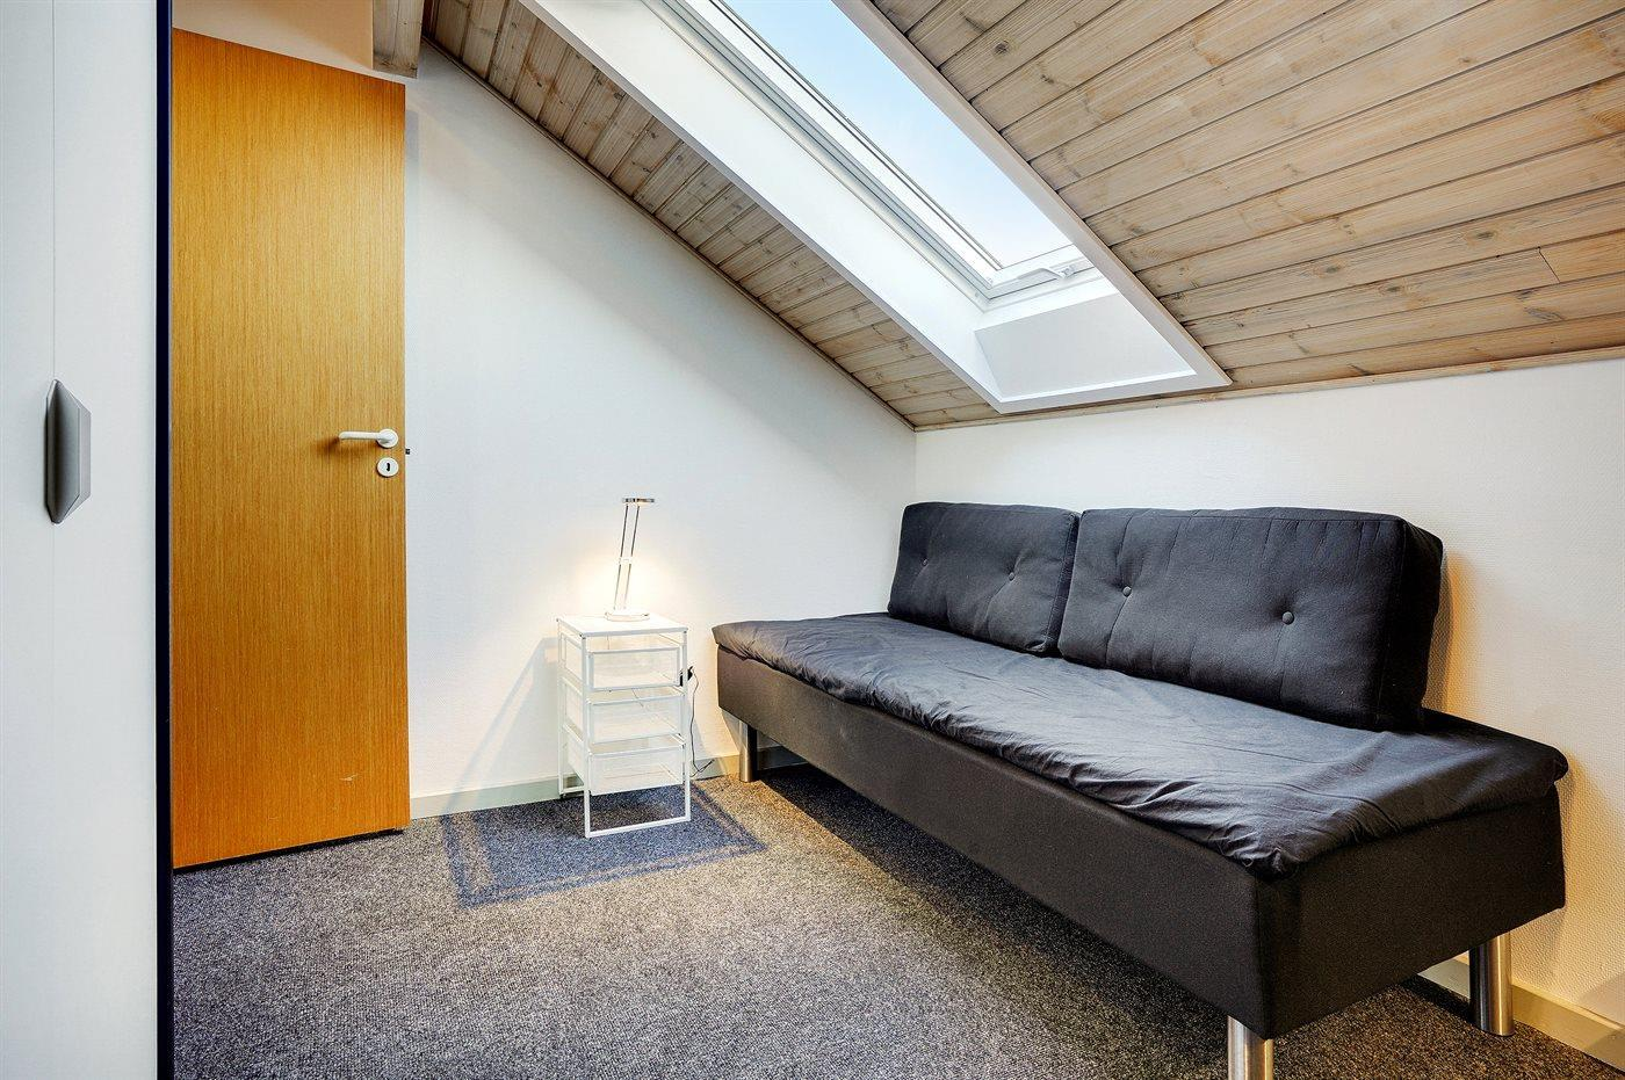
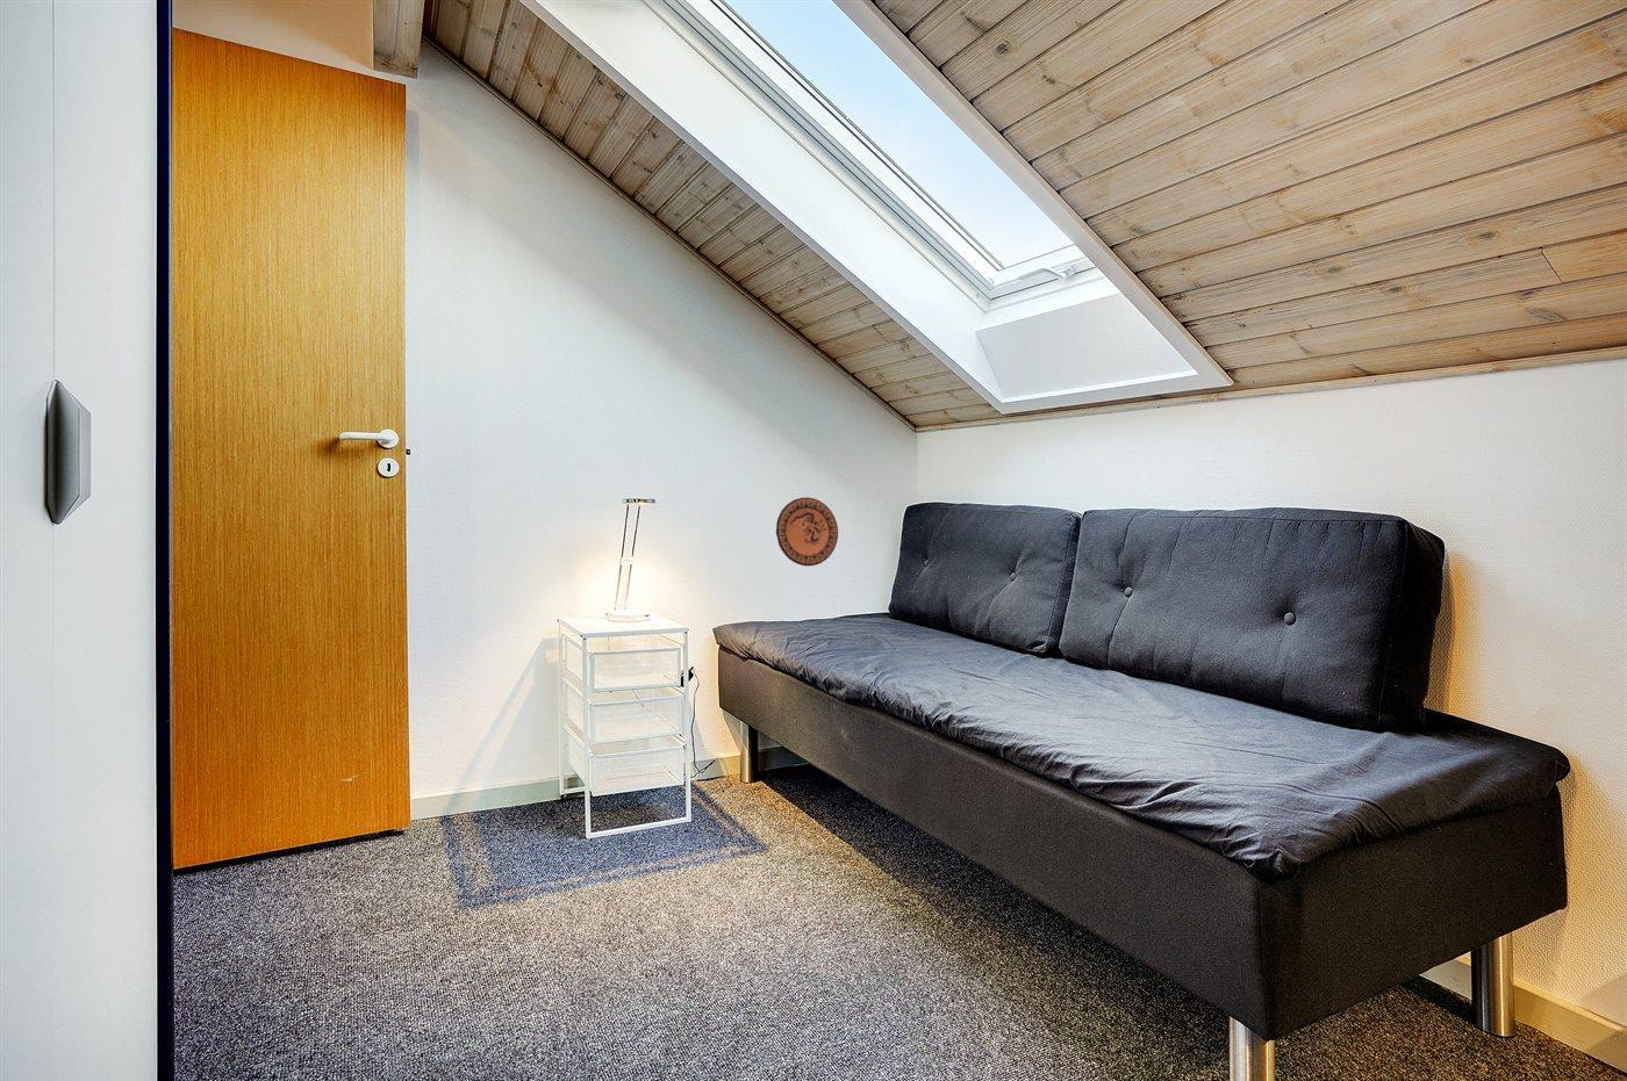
+ decorative plate [775,497,839,567]
